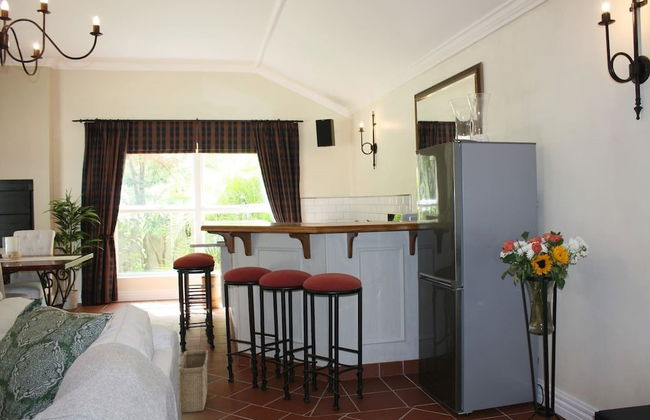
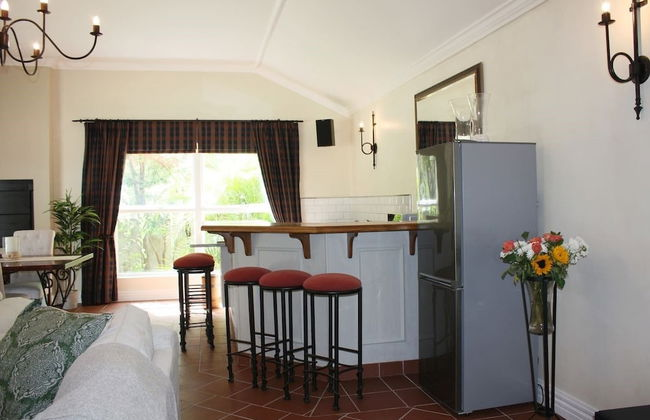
- basket [178,349,211,413]
